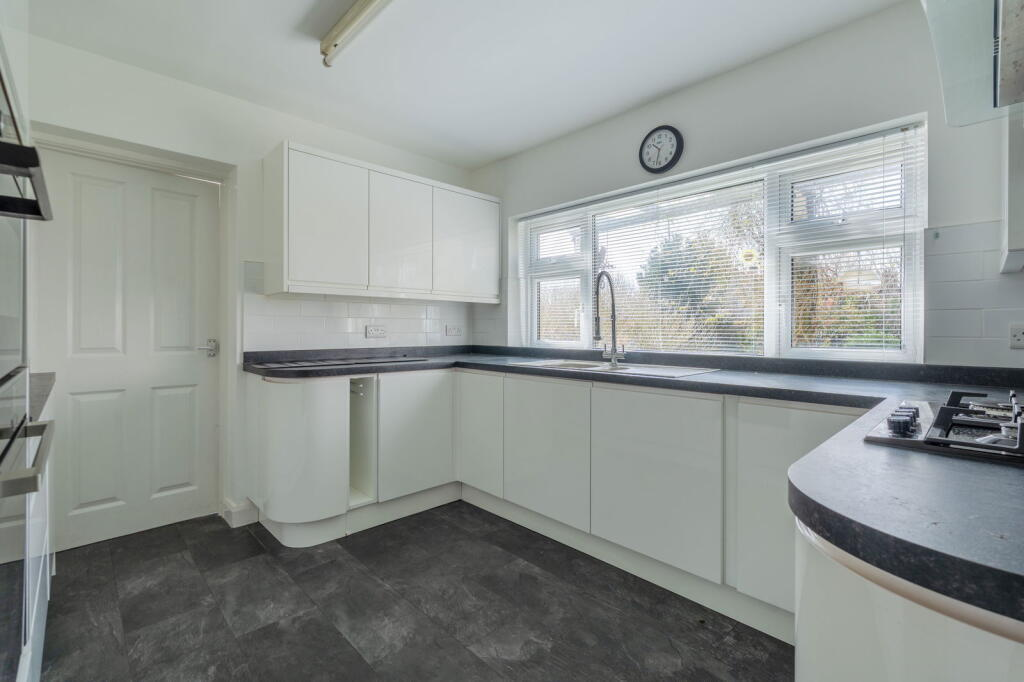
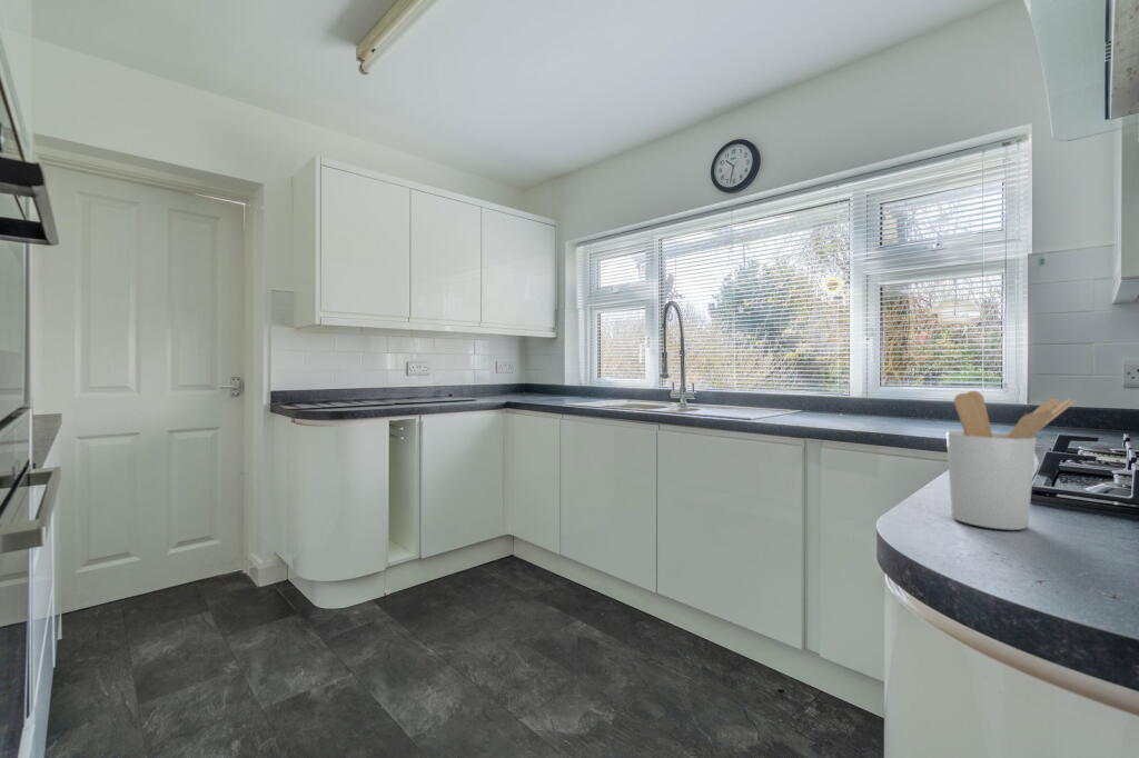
+ utensil holder [945,390,1078,531]
